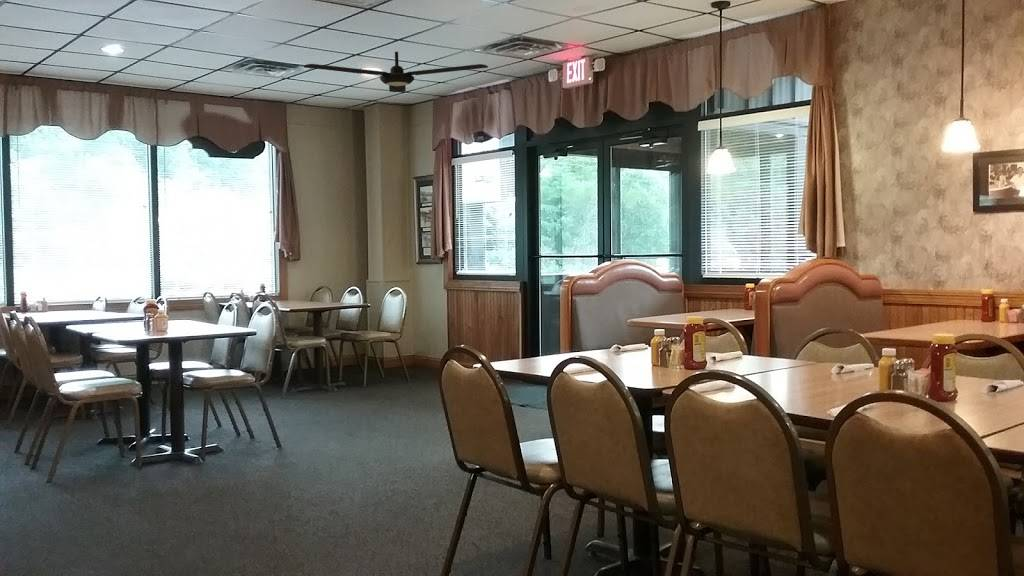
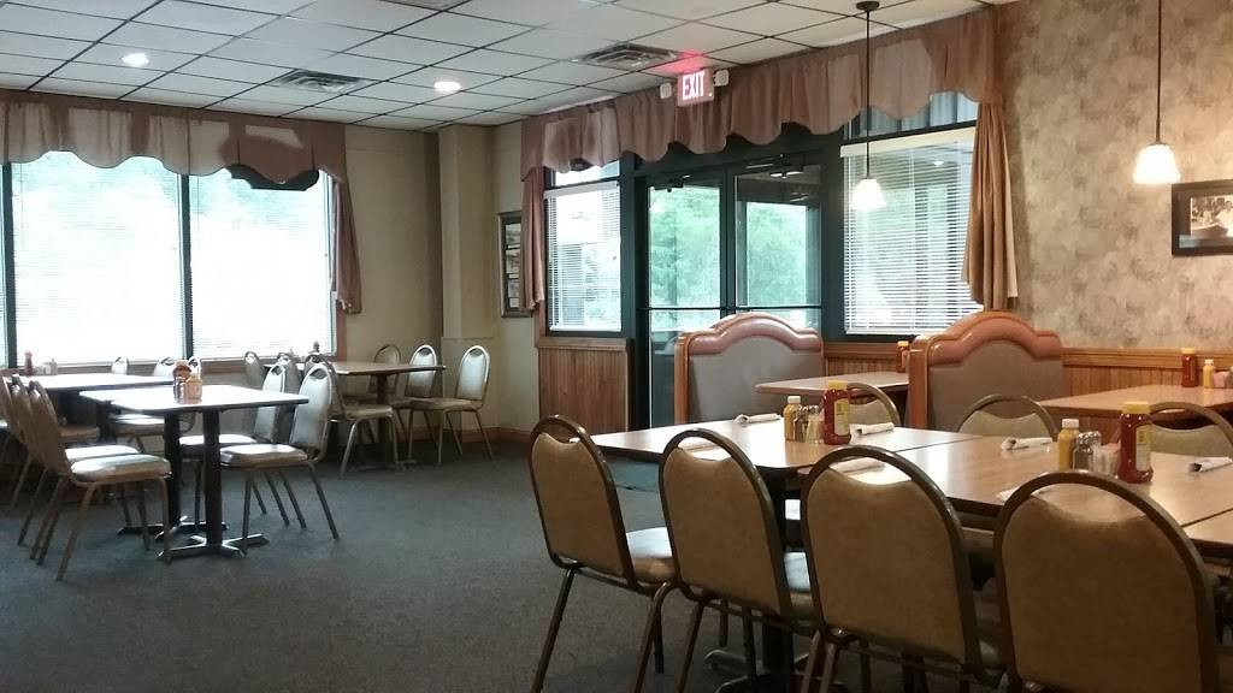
- ceiling fan [302,51,489,93]
